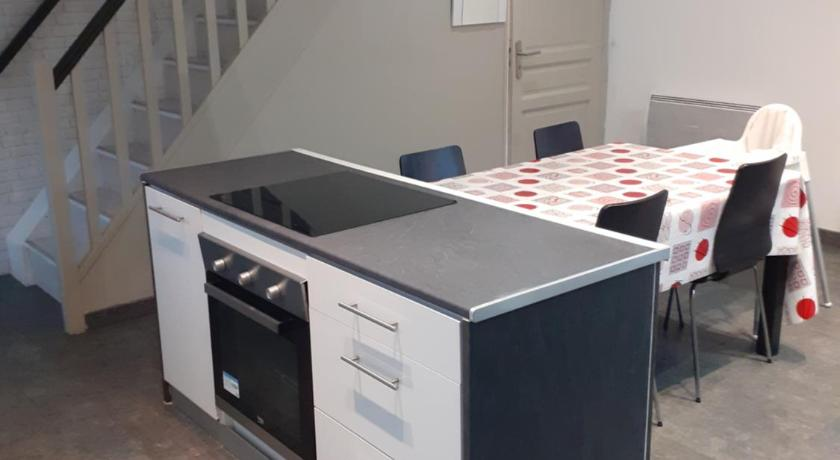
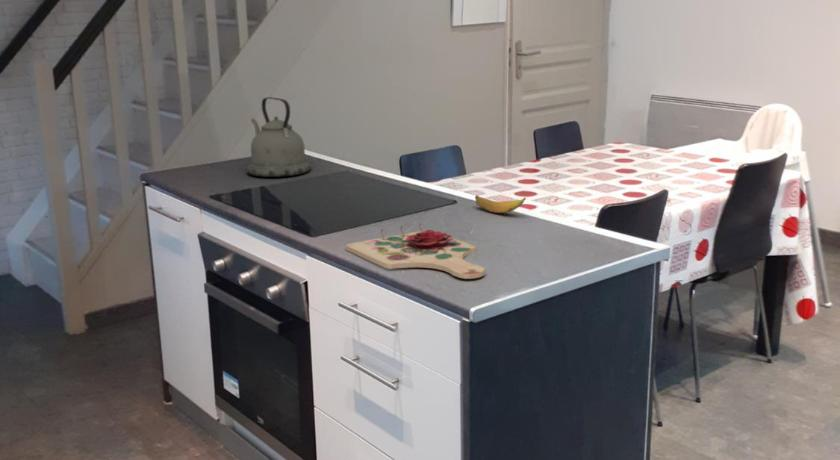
+ kettle [246,96,312,178]
+ banana [474,195,527,214]
+ cutting board [345,222,486,280]
